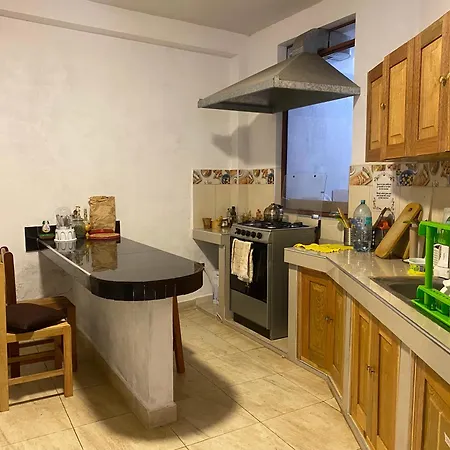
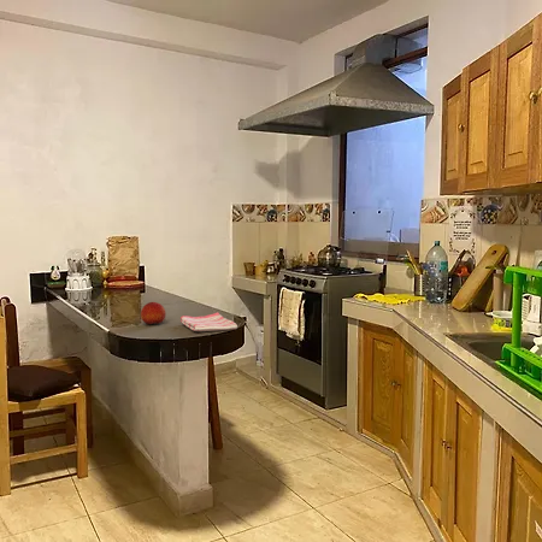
+ dish towel [179,311,238,332]
+ fruit [140,301,167,326]
